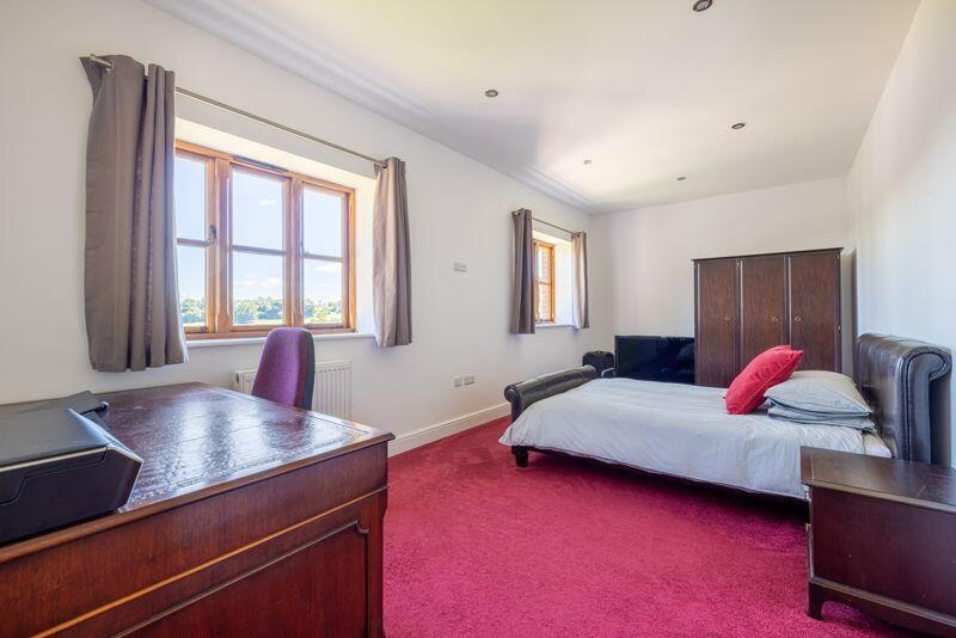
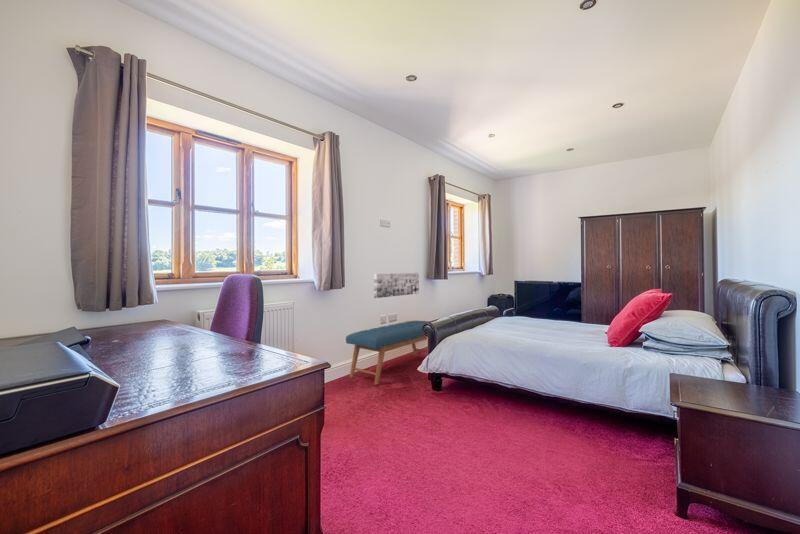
+ bench [345,320,429,386]
+ wall art [373,272,420,299]
